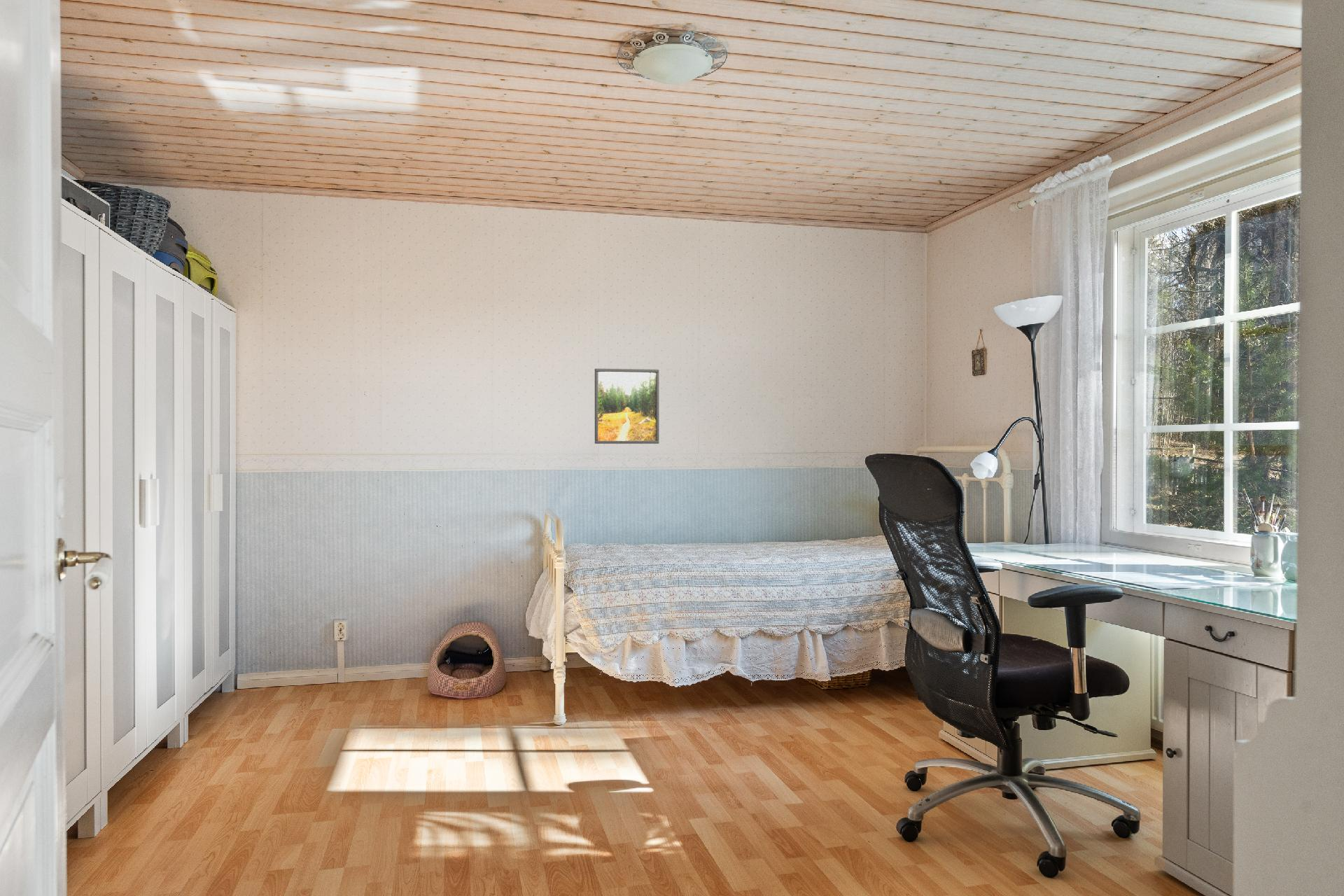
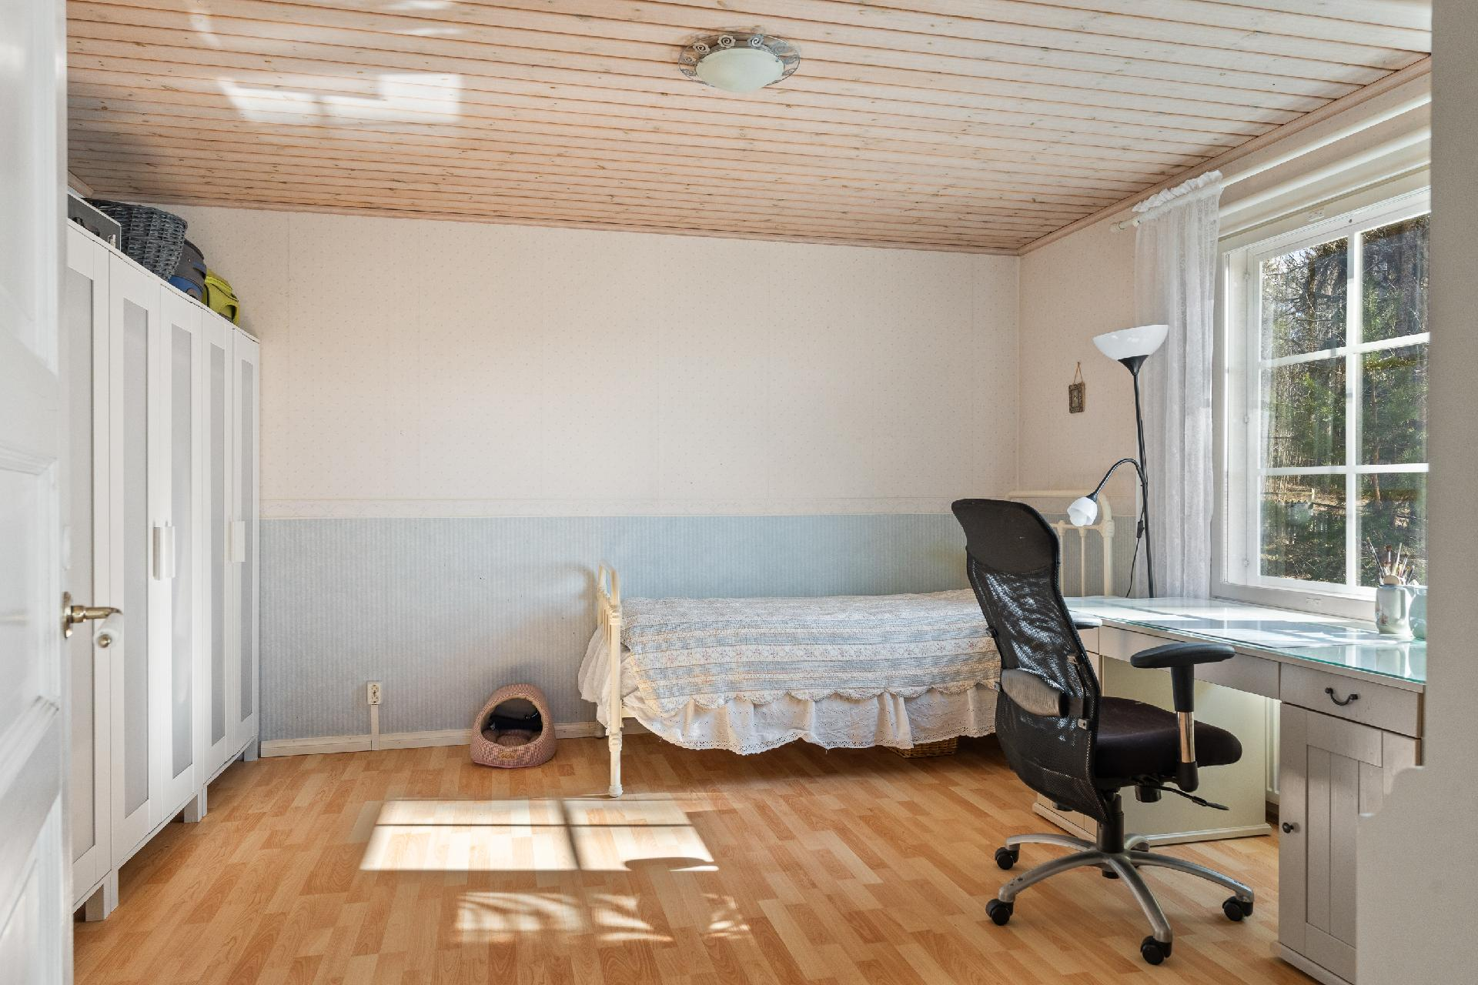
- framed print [594,368,660,444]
